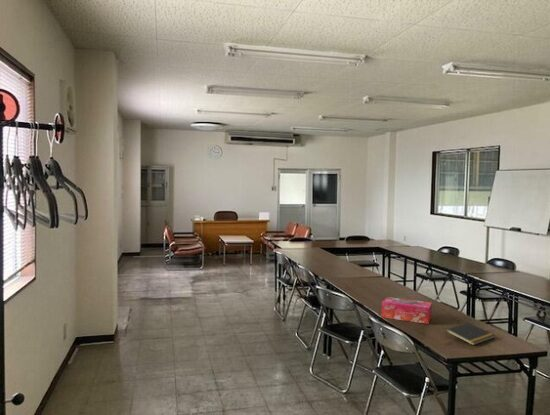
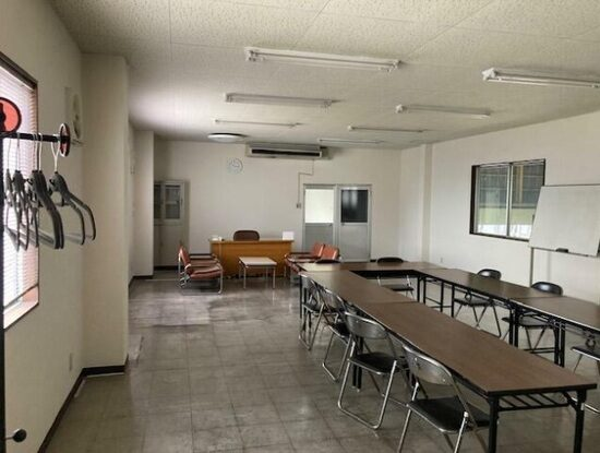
- tissue box [380,296,433,325]
- notepad [445,322,496,346]
